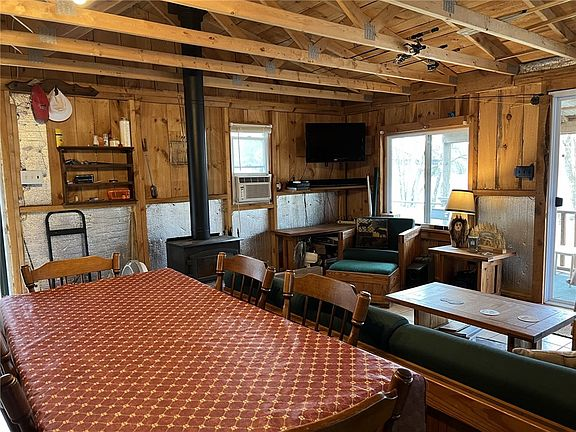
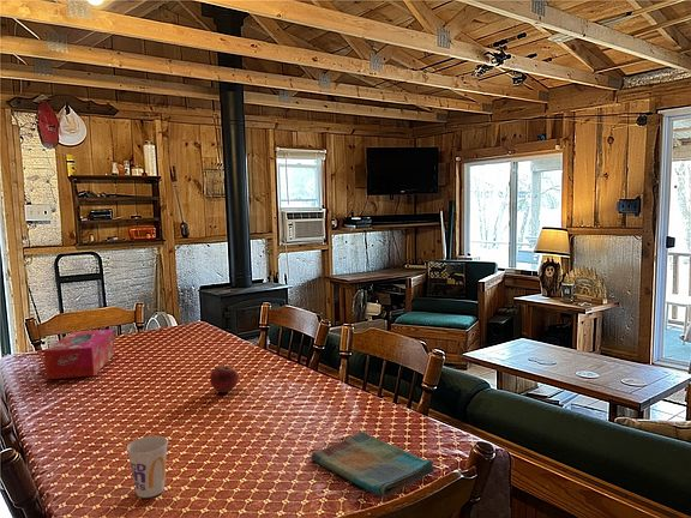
+ dish towel [310,432,437,498]
+ fruit [209,363,240,393]
+ tissue box [43,329,116,380]
+ cup [126,435,169,499]
